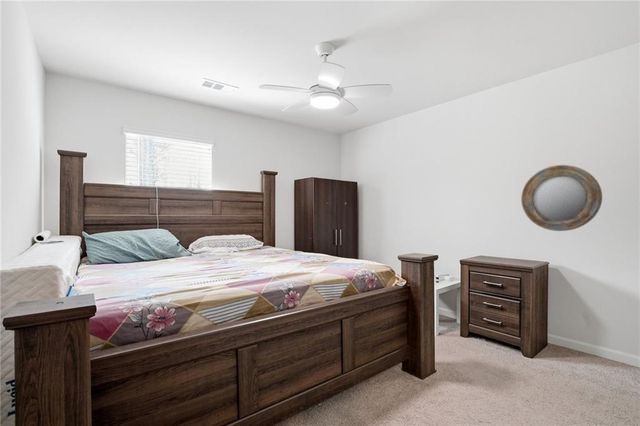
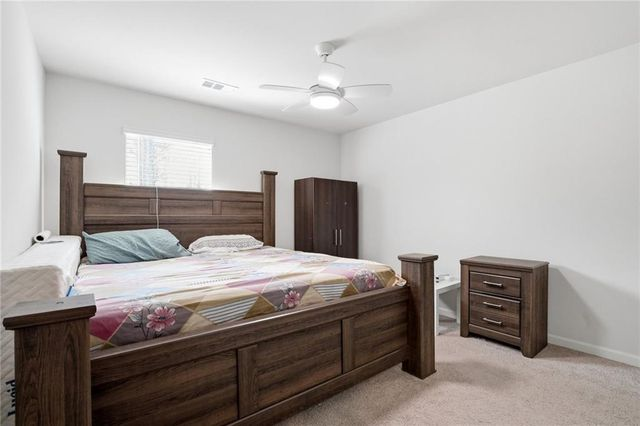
- home mirror [520,164,603,232]
